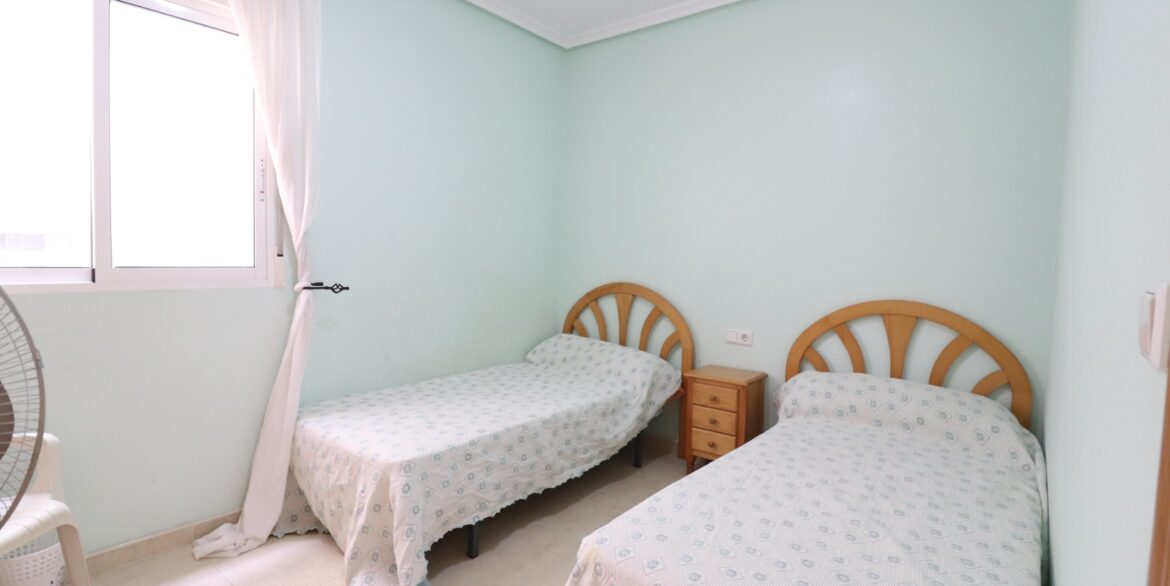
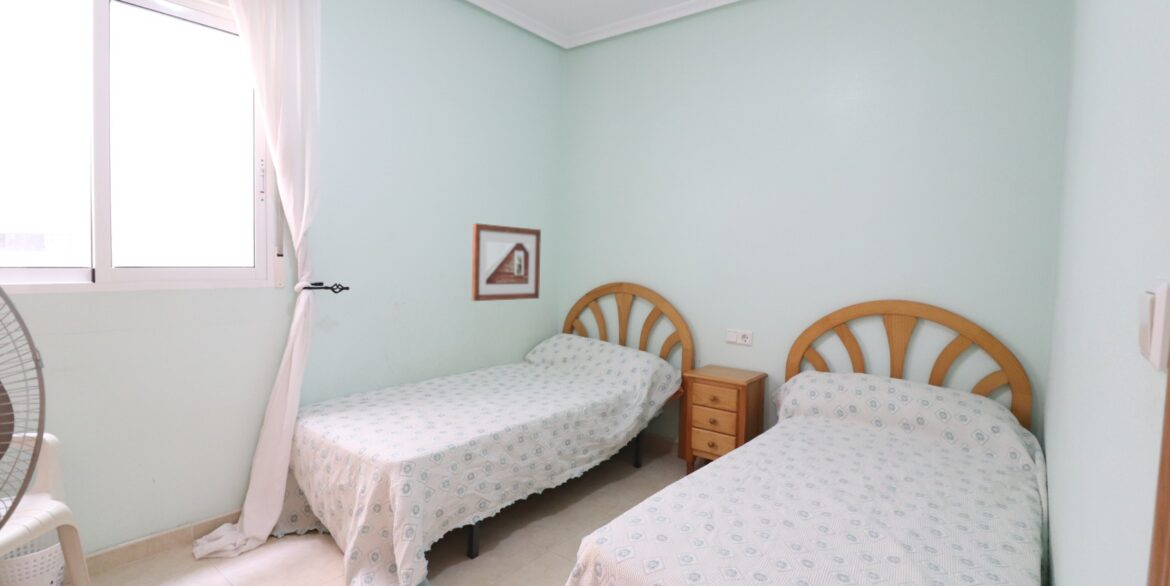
+ picture frame [471,222,542,302]
